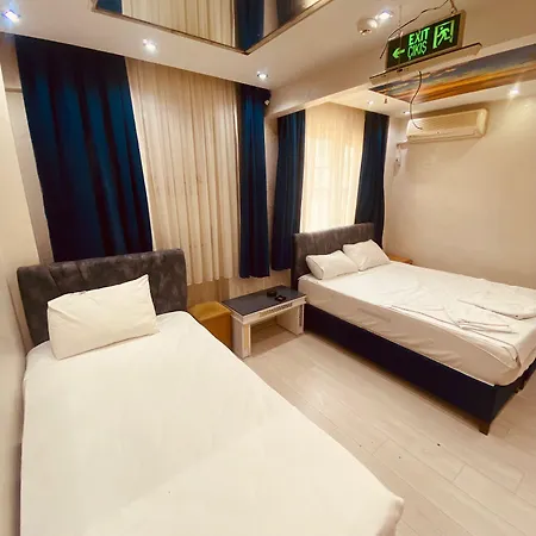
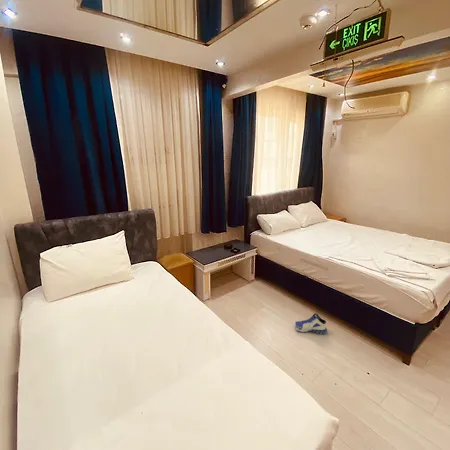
+ sneaker [294,312,328,335]
